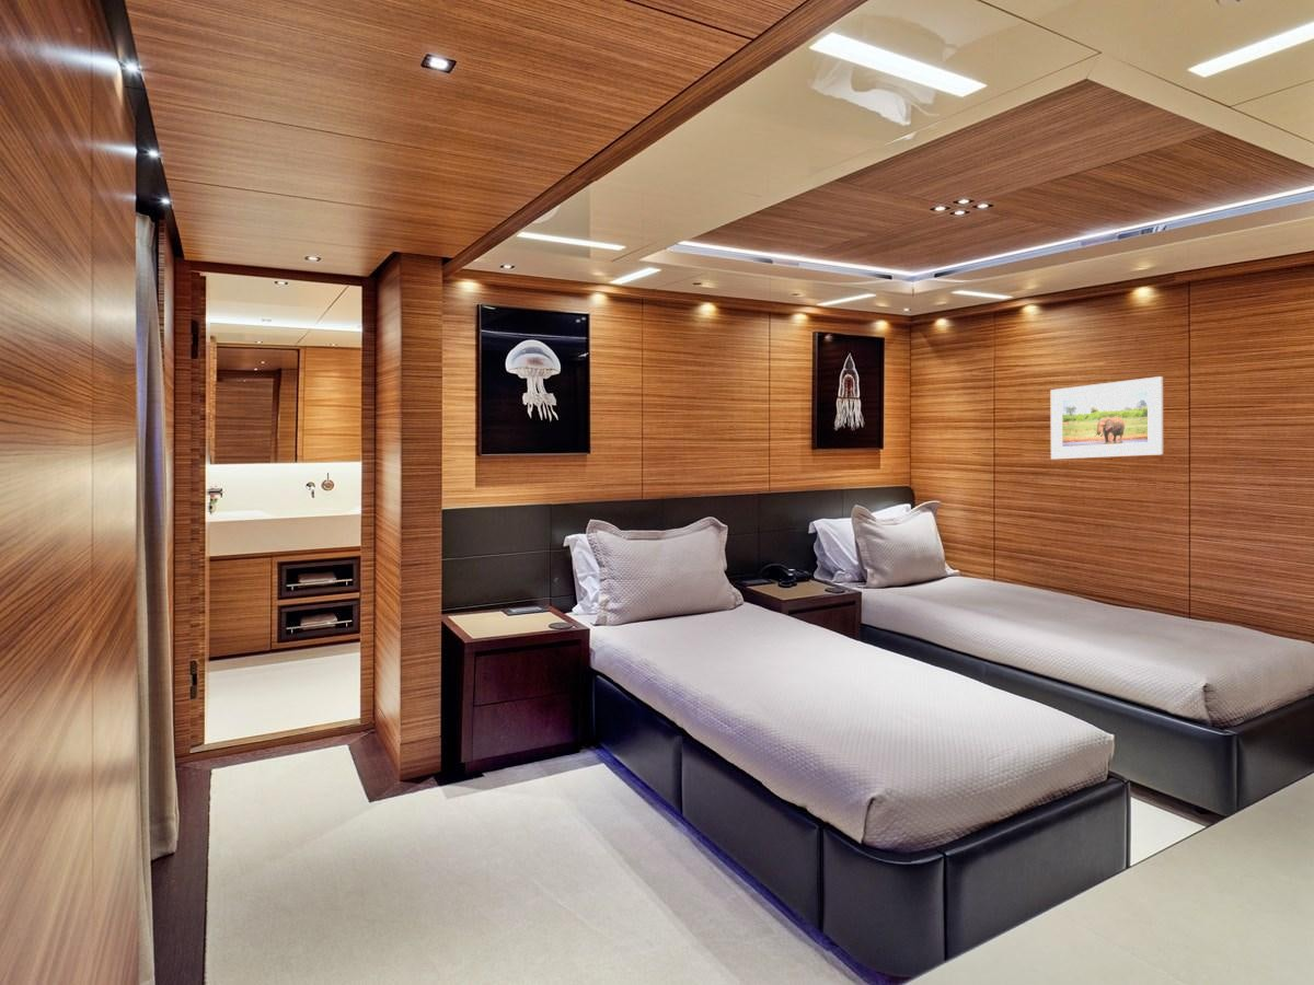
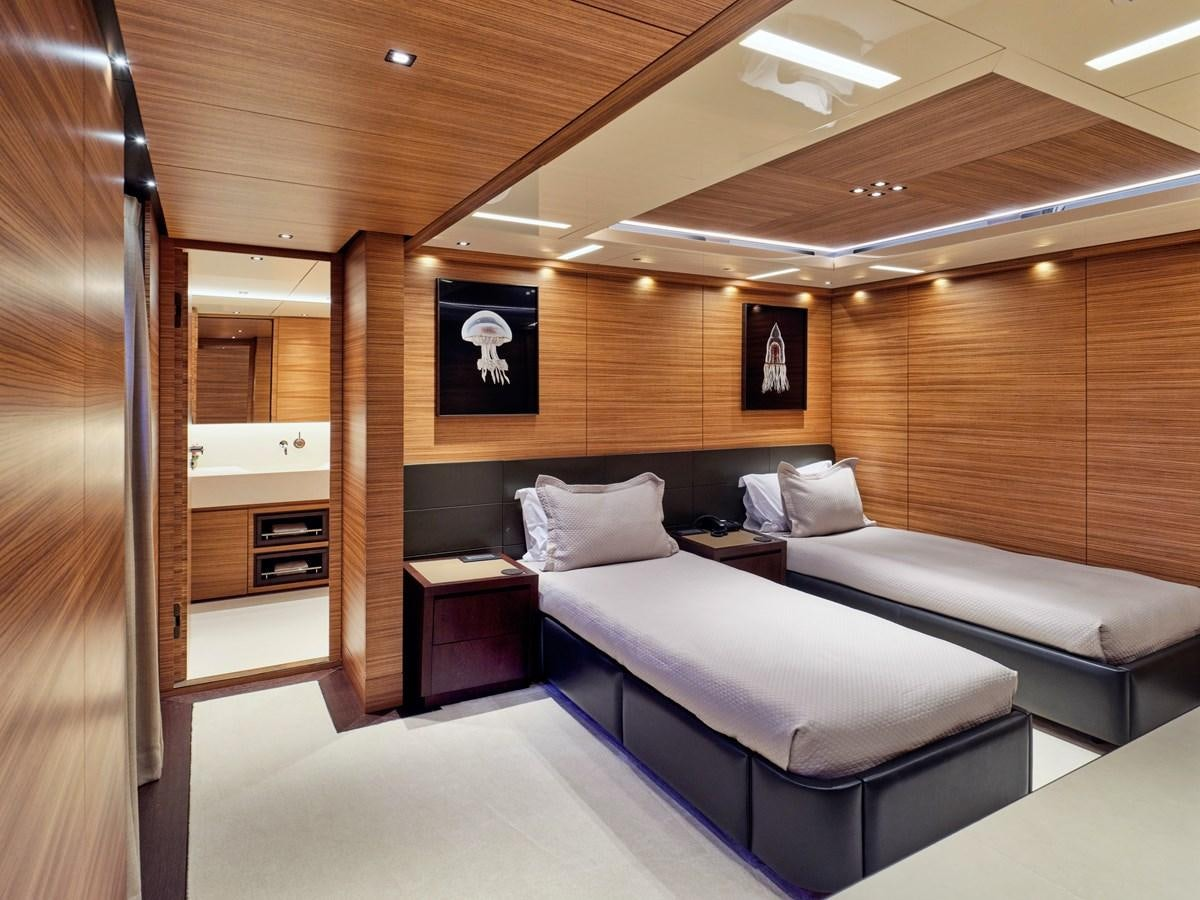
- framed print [1050,375,1164,461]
